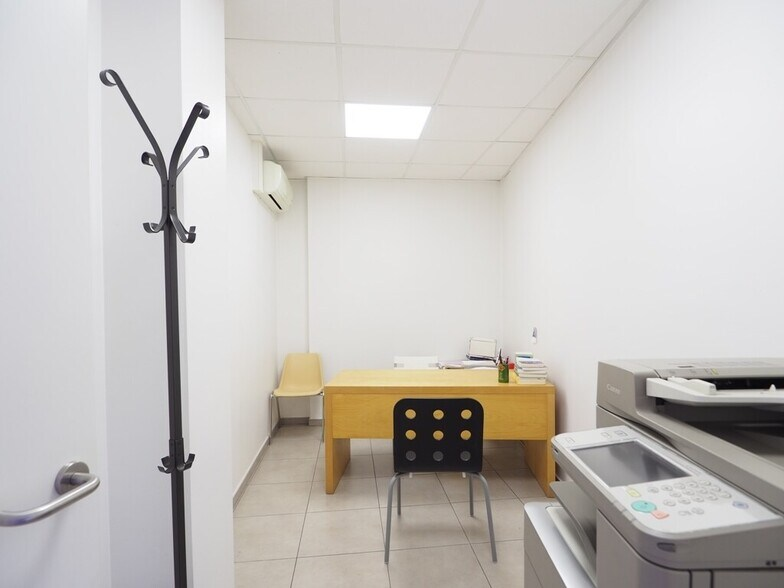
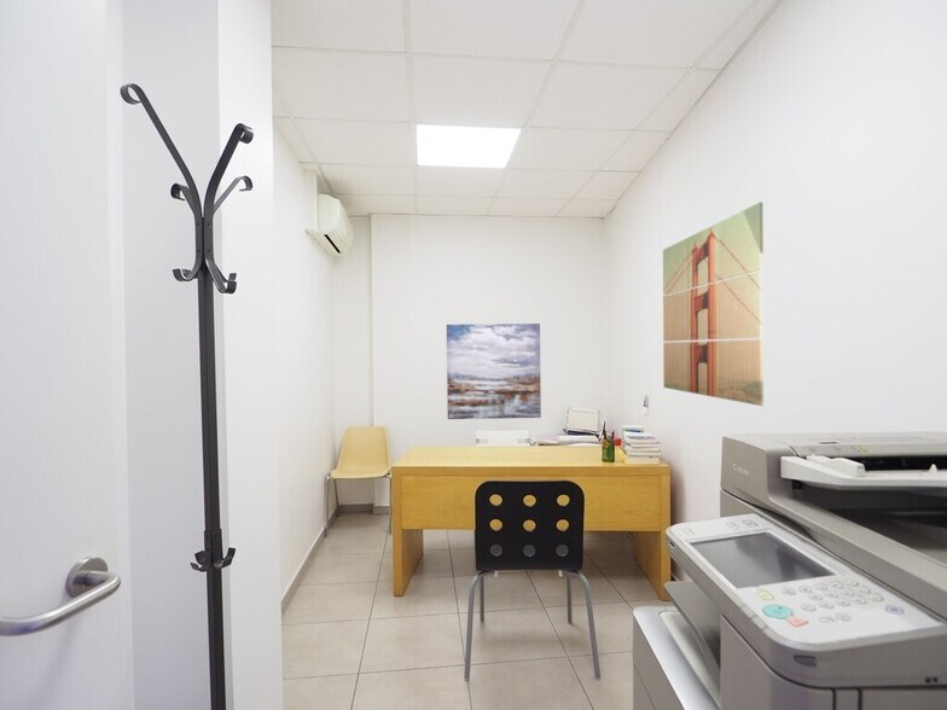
+ wall art [662,200,765,407]
+ wall art [446,322,542,420]
